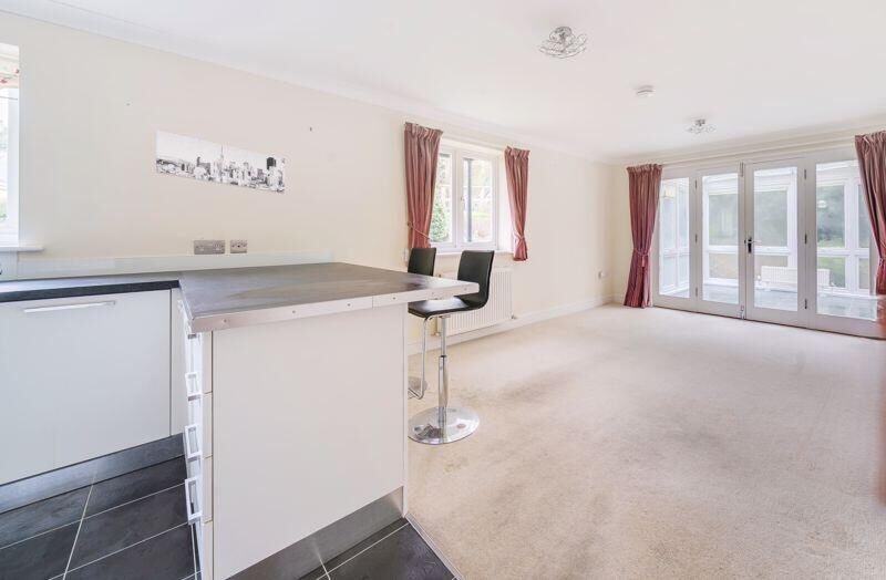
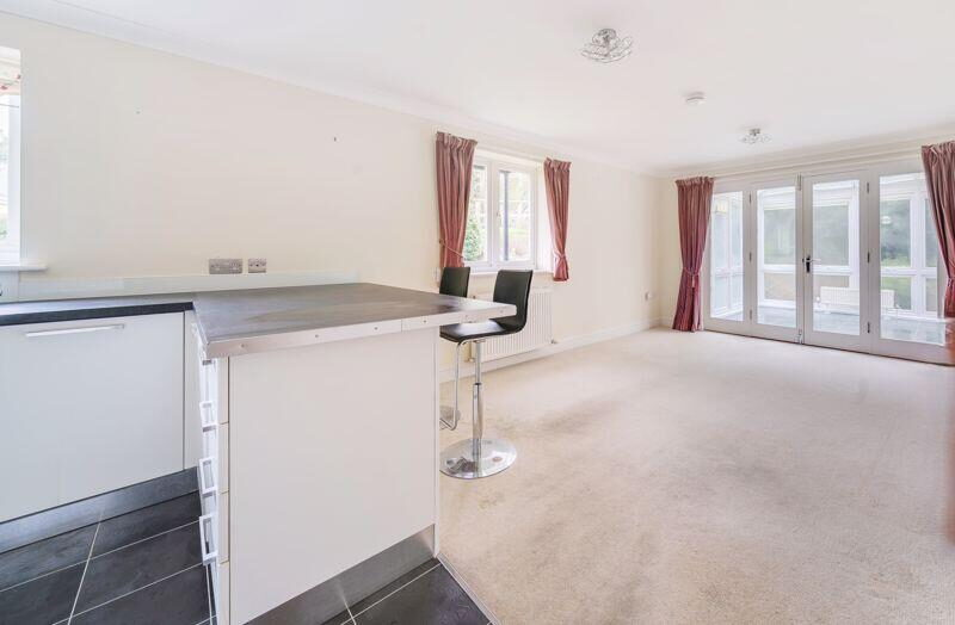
- wall art [155,130,286,195]
